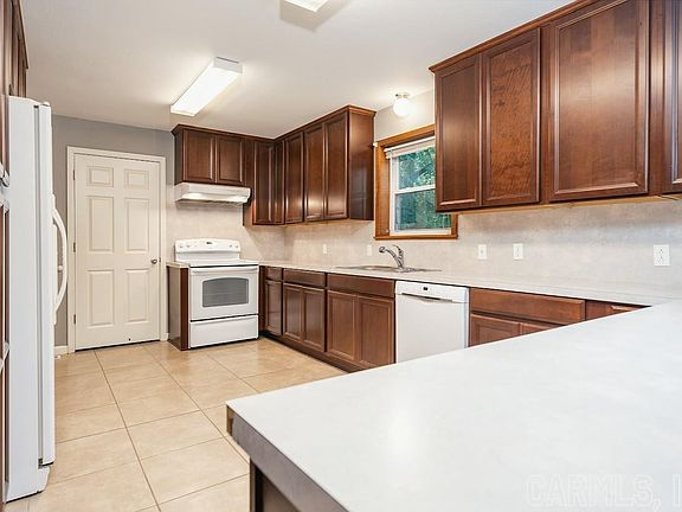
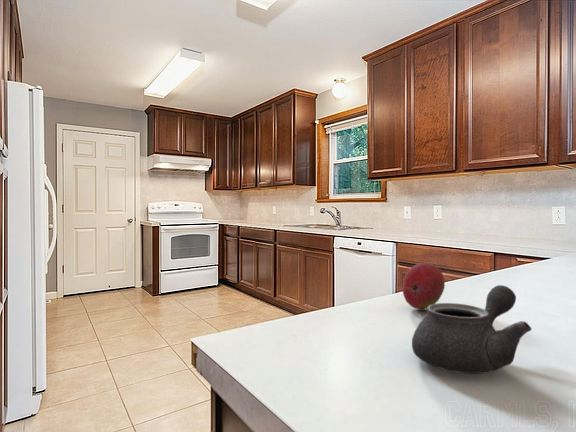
+ fruit [402,262,446,310]
+ teapot [411,284,533,375]
